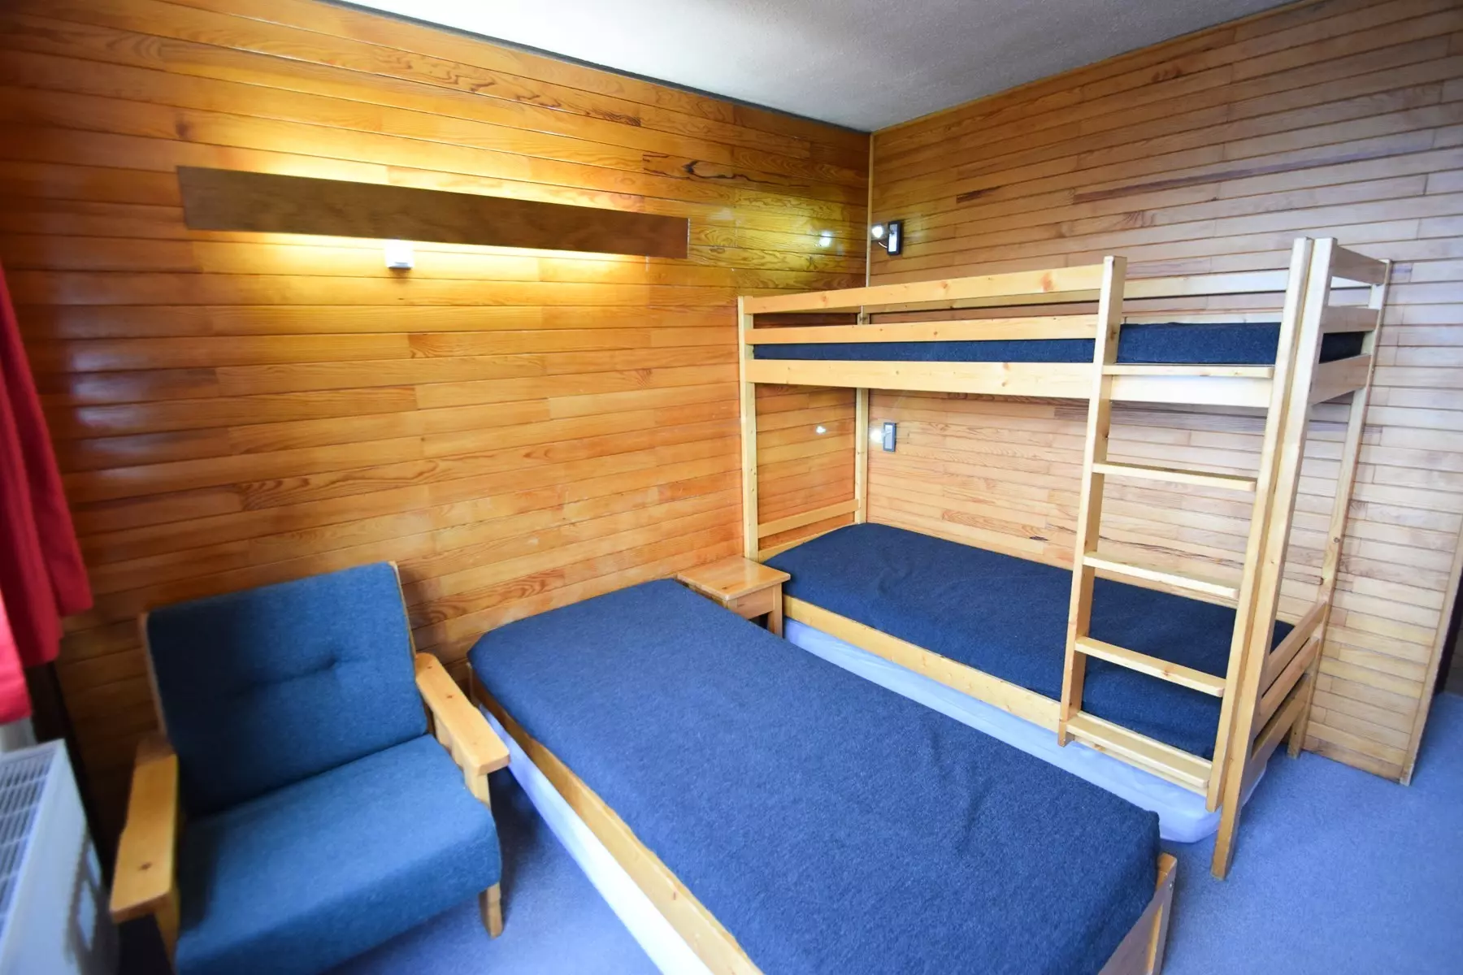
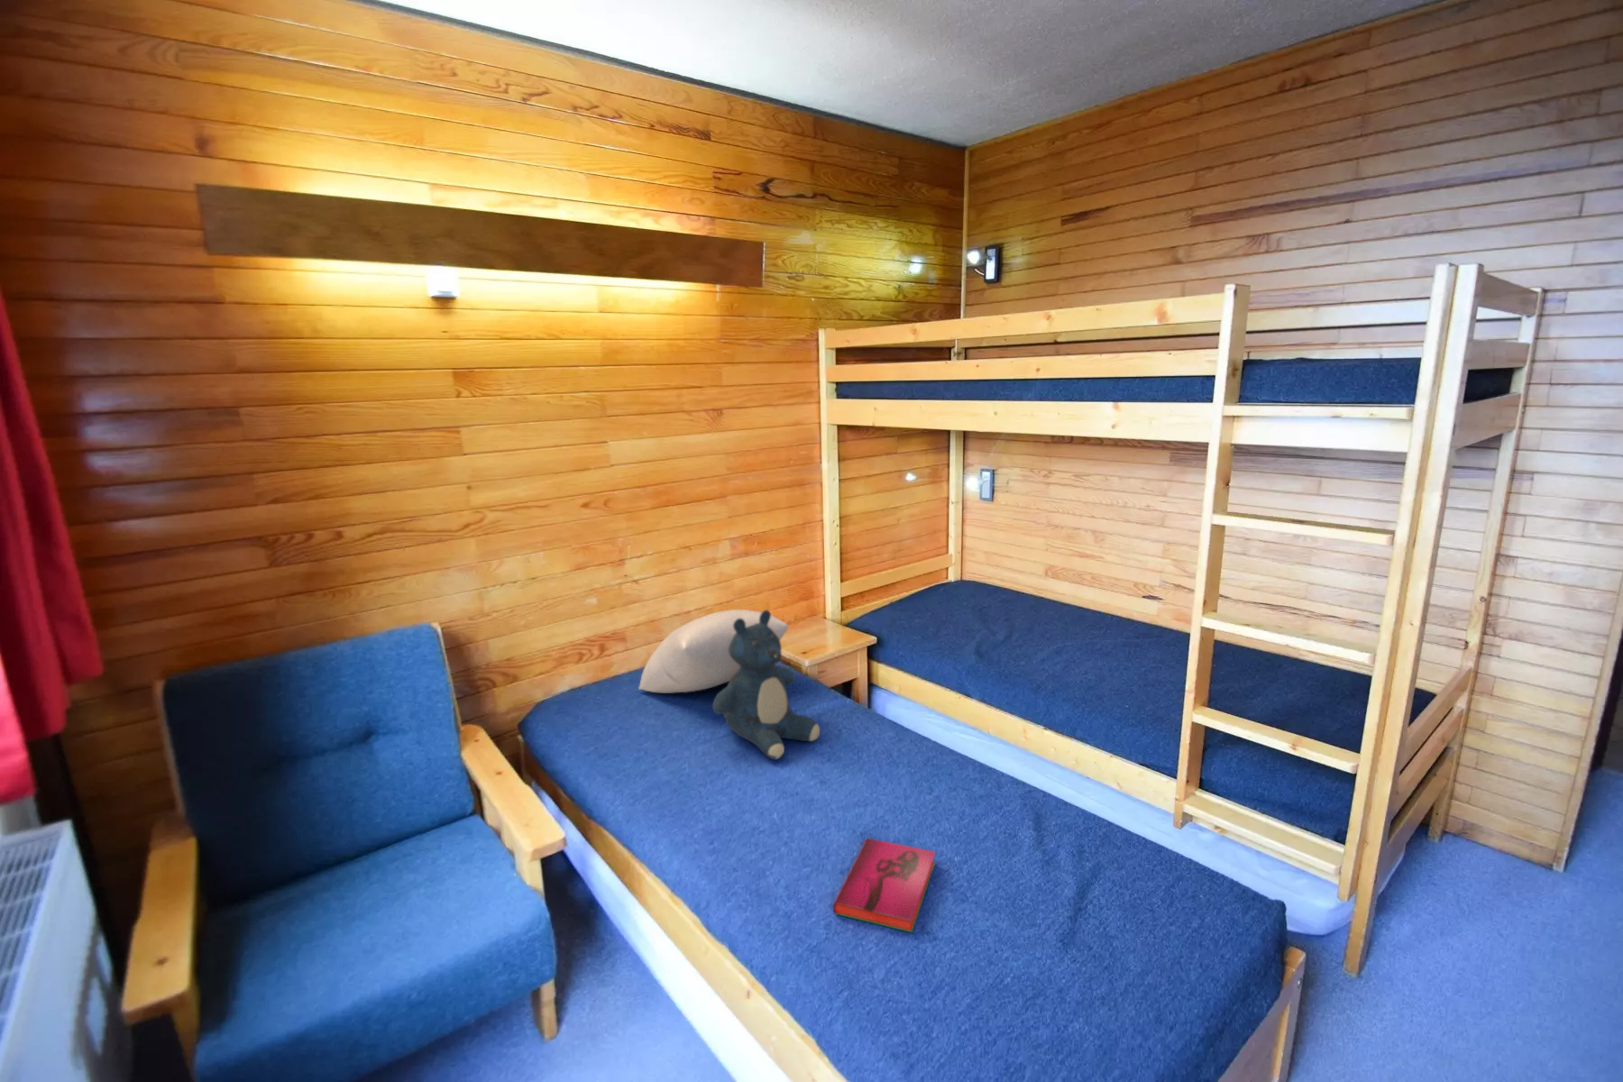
+ teddy bear [711,610,820,761]
+ hardback book [832,837,937,933]
+ pillow [638,609,790,694]
